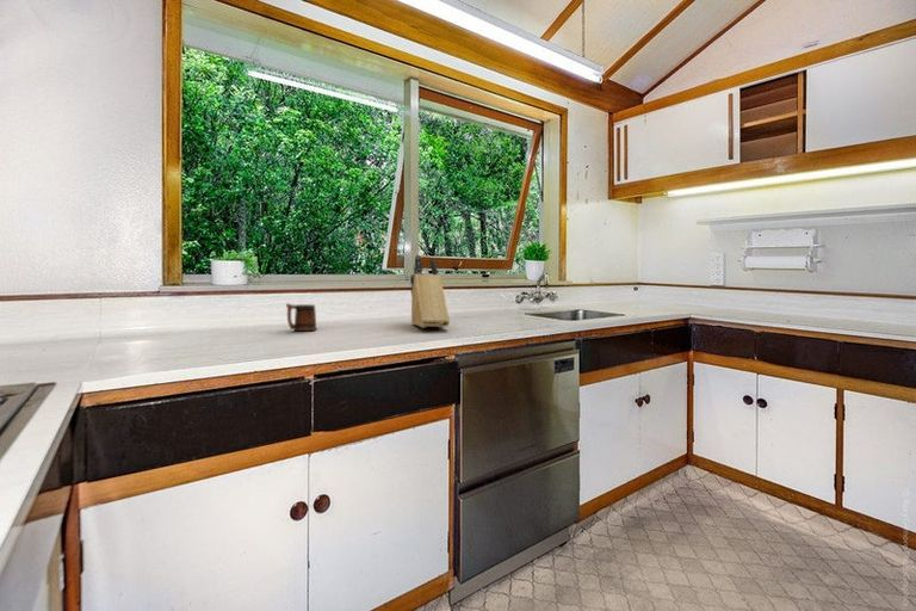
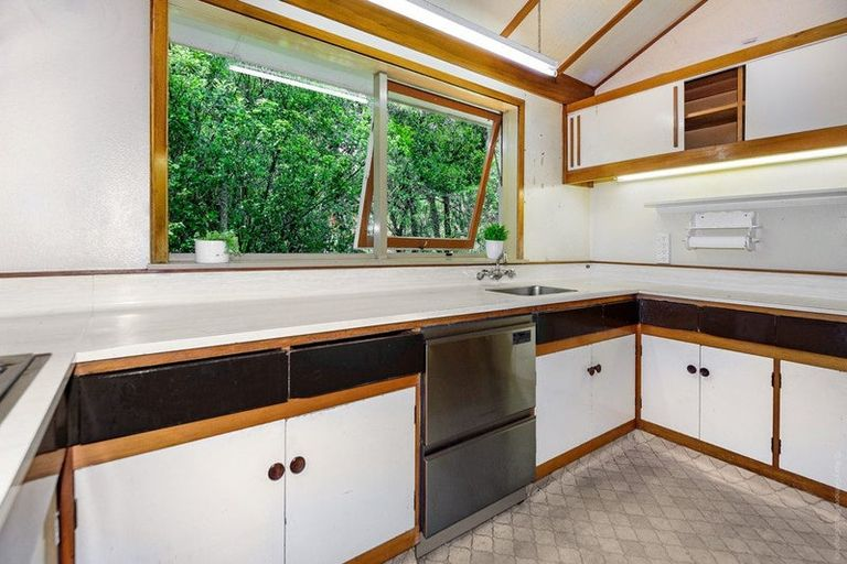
- mug [285,302,317,332]
- knife block [409,254,451,329]
